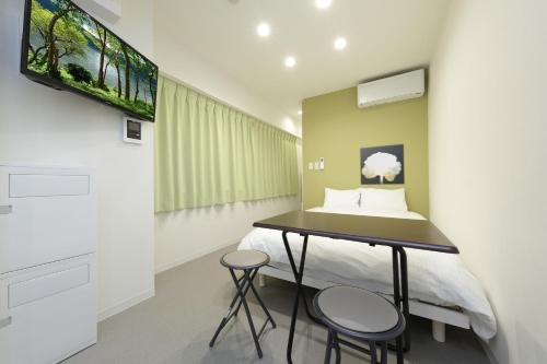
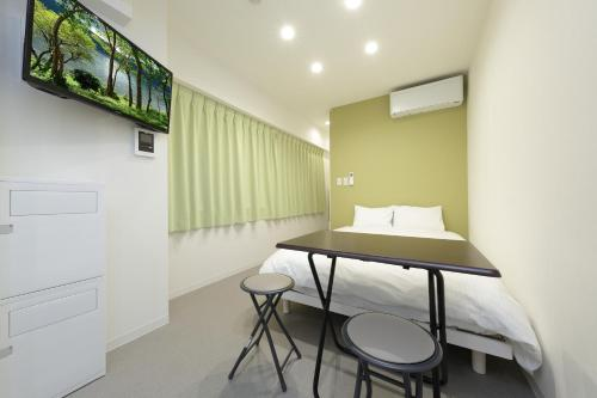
- wall art [359,143,406,186]
